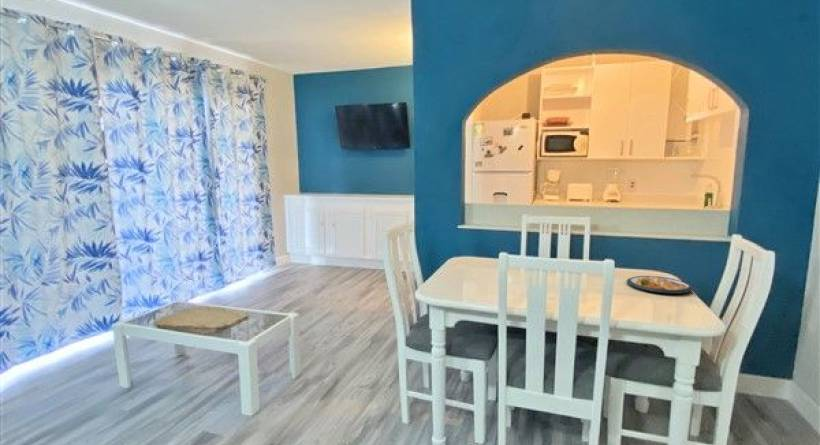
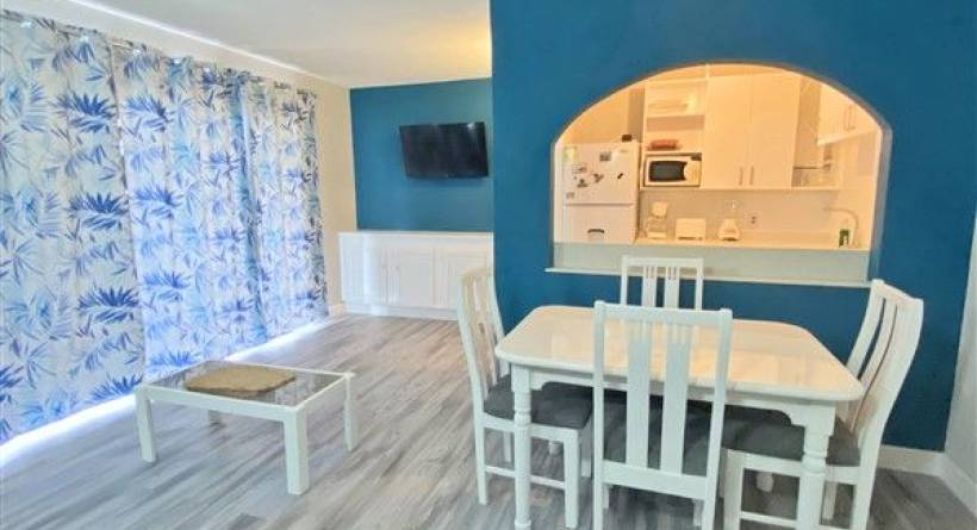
- dish [626,275,694,295]
